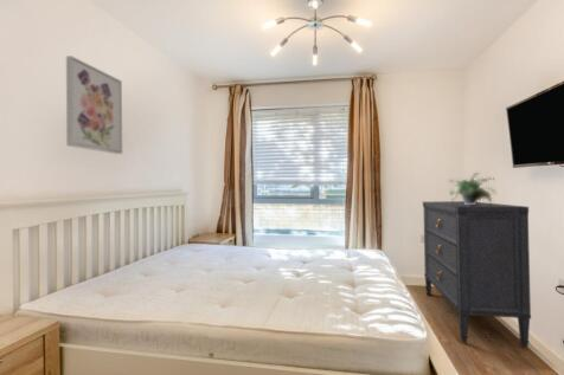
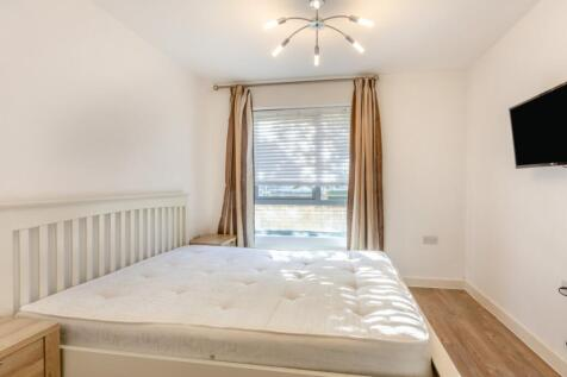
- dresser [422,200,532,348]
- potted plant [447,172,496,205]
- wall art [65,54,123,155]
